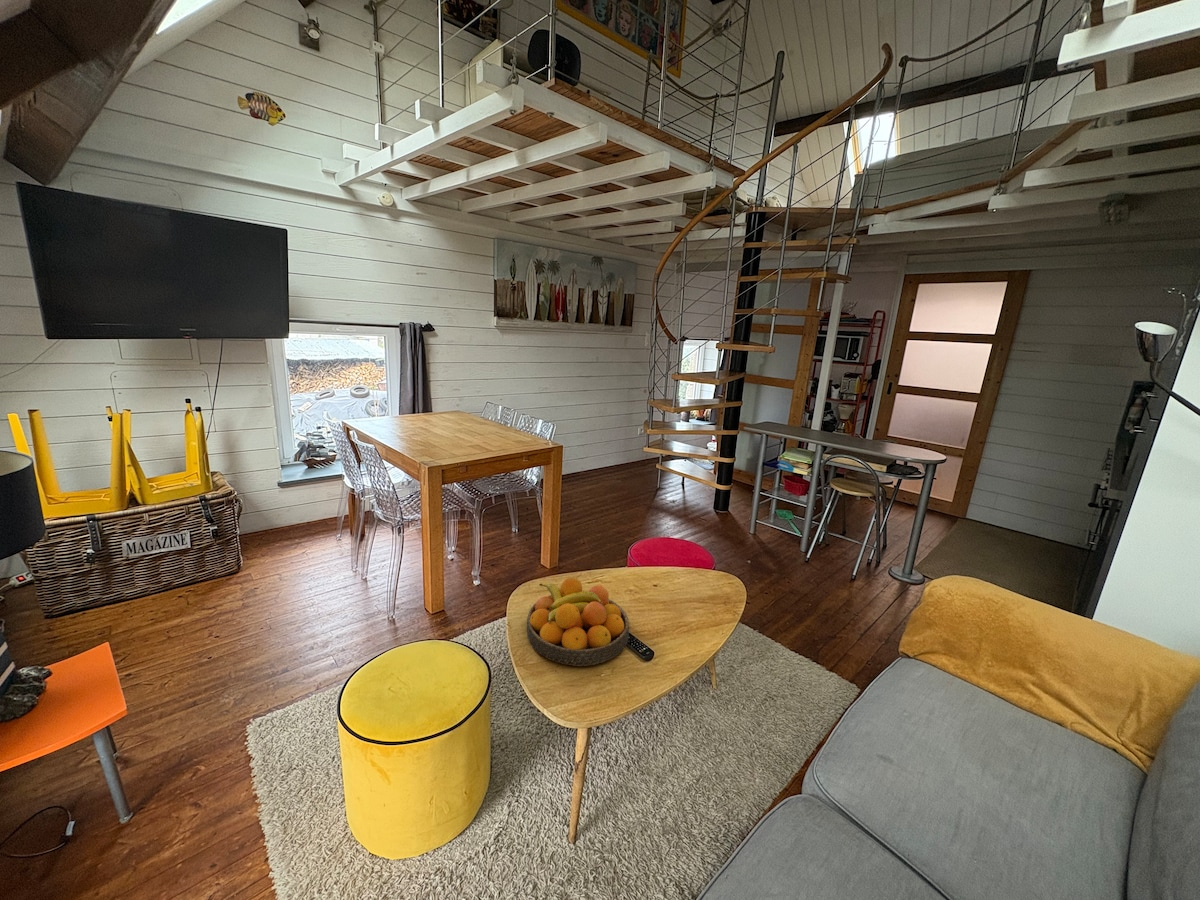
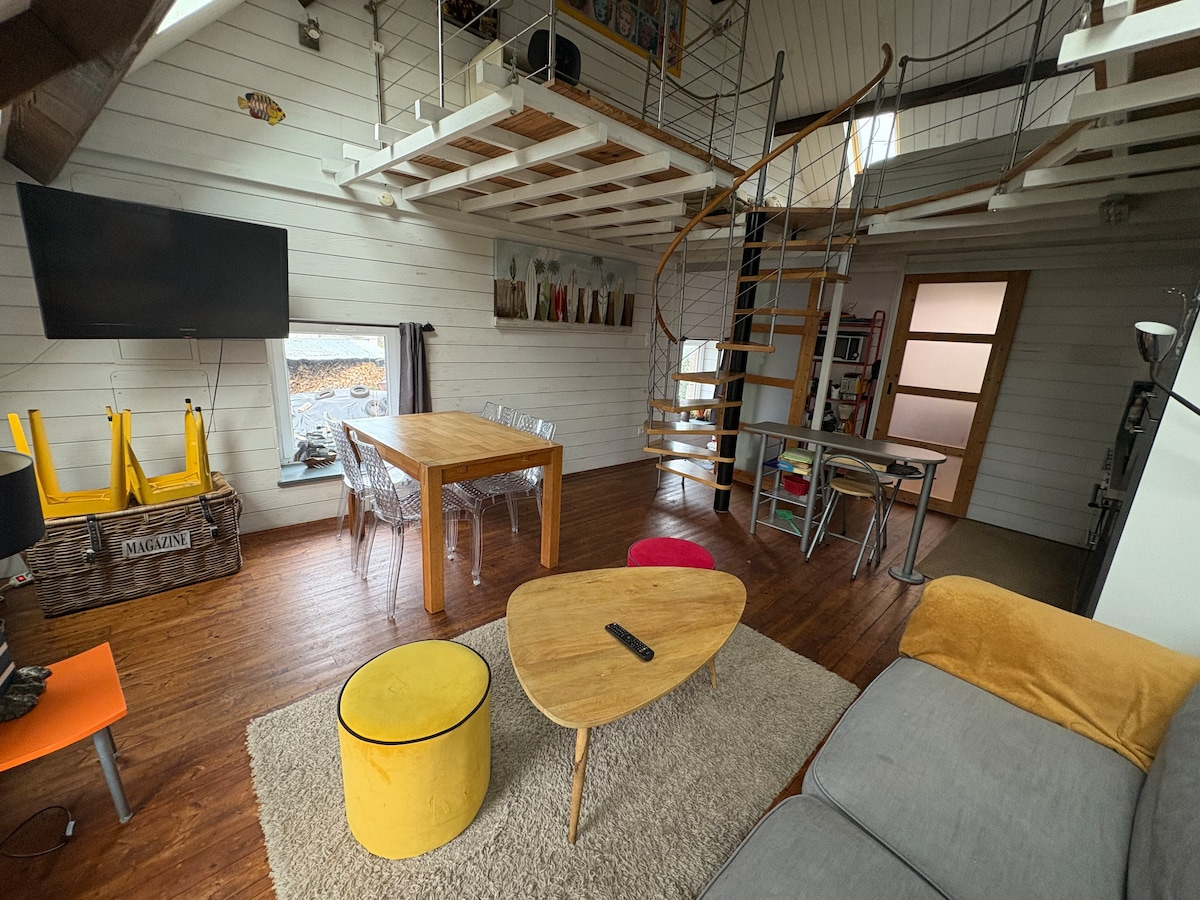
- fruit bowl [526,577,630,667]
